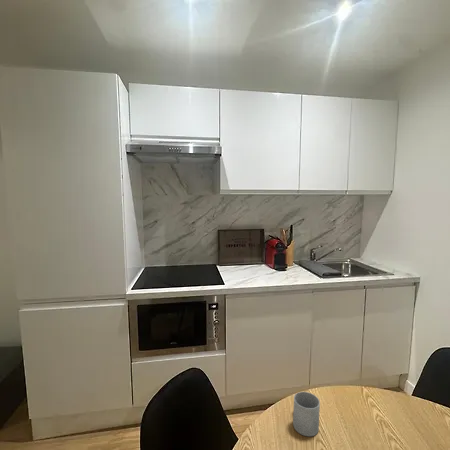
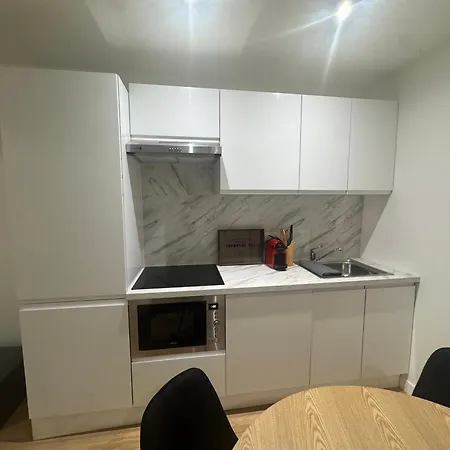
- mug [292,391,321,437]
